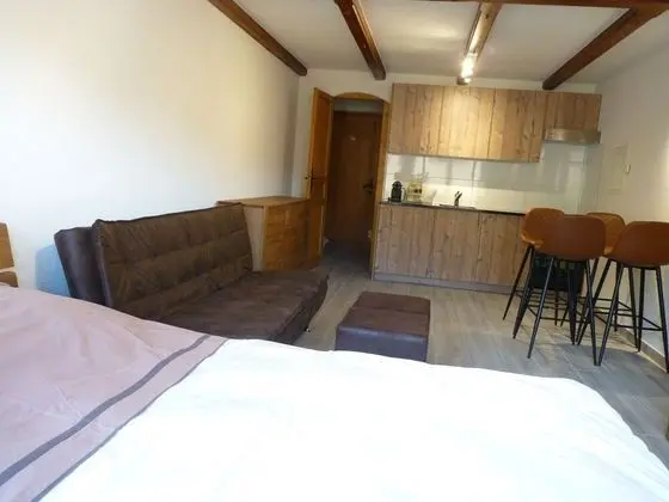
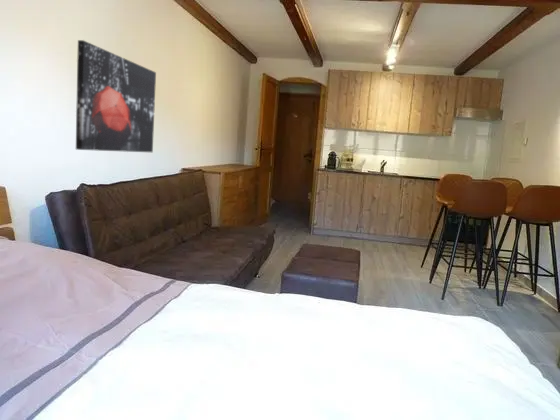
+ wall art [75,39,157,153]
